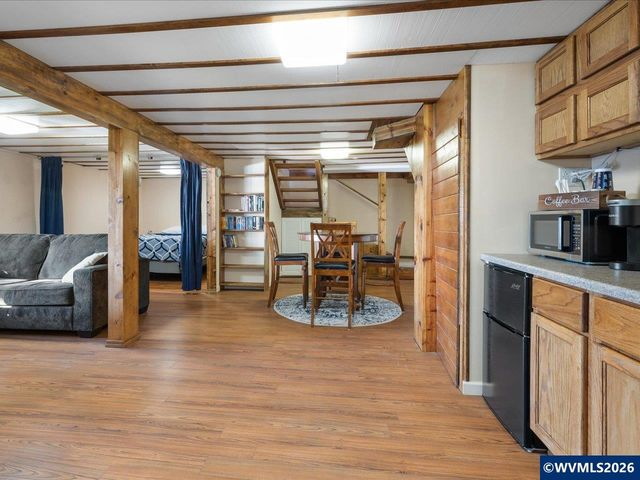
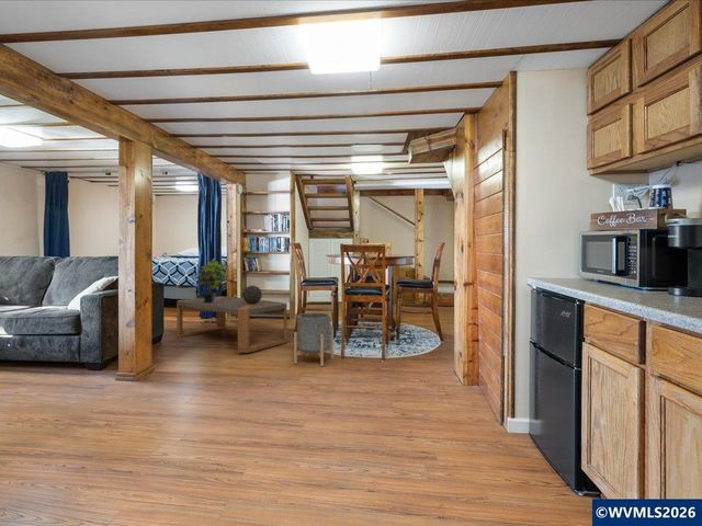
+ potted plant [195,258,230,302]
+ decorative sphere [241,285,263,304]
+ planter [293,312,335,367]
+ coffee table [176,295,288,354]
